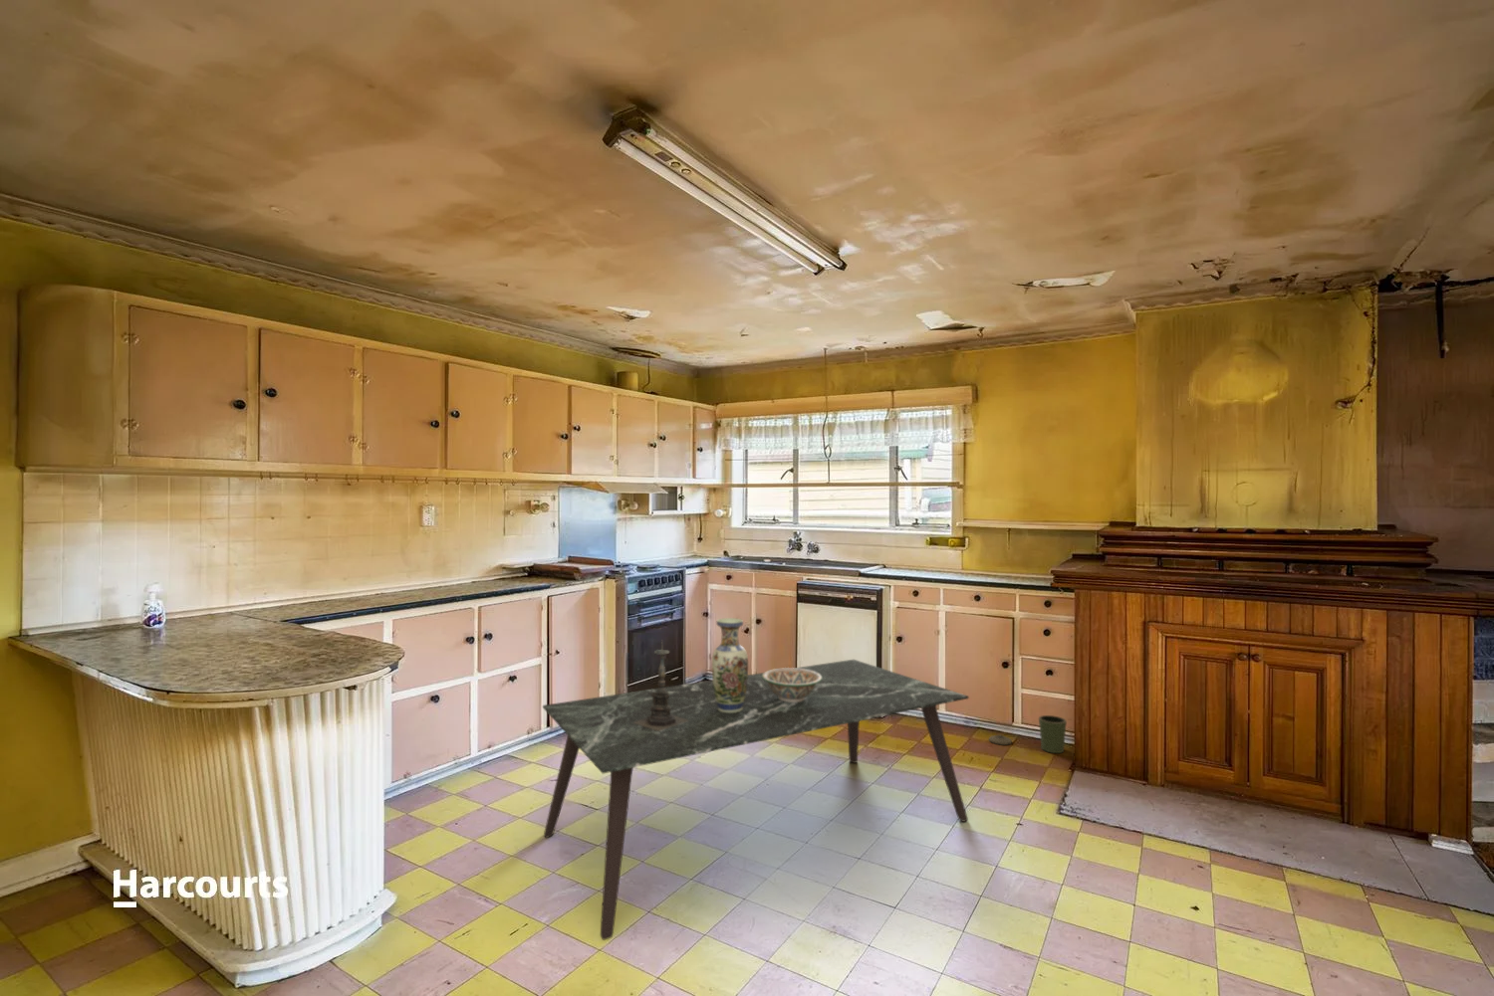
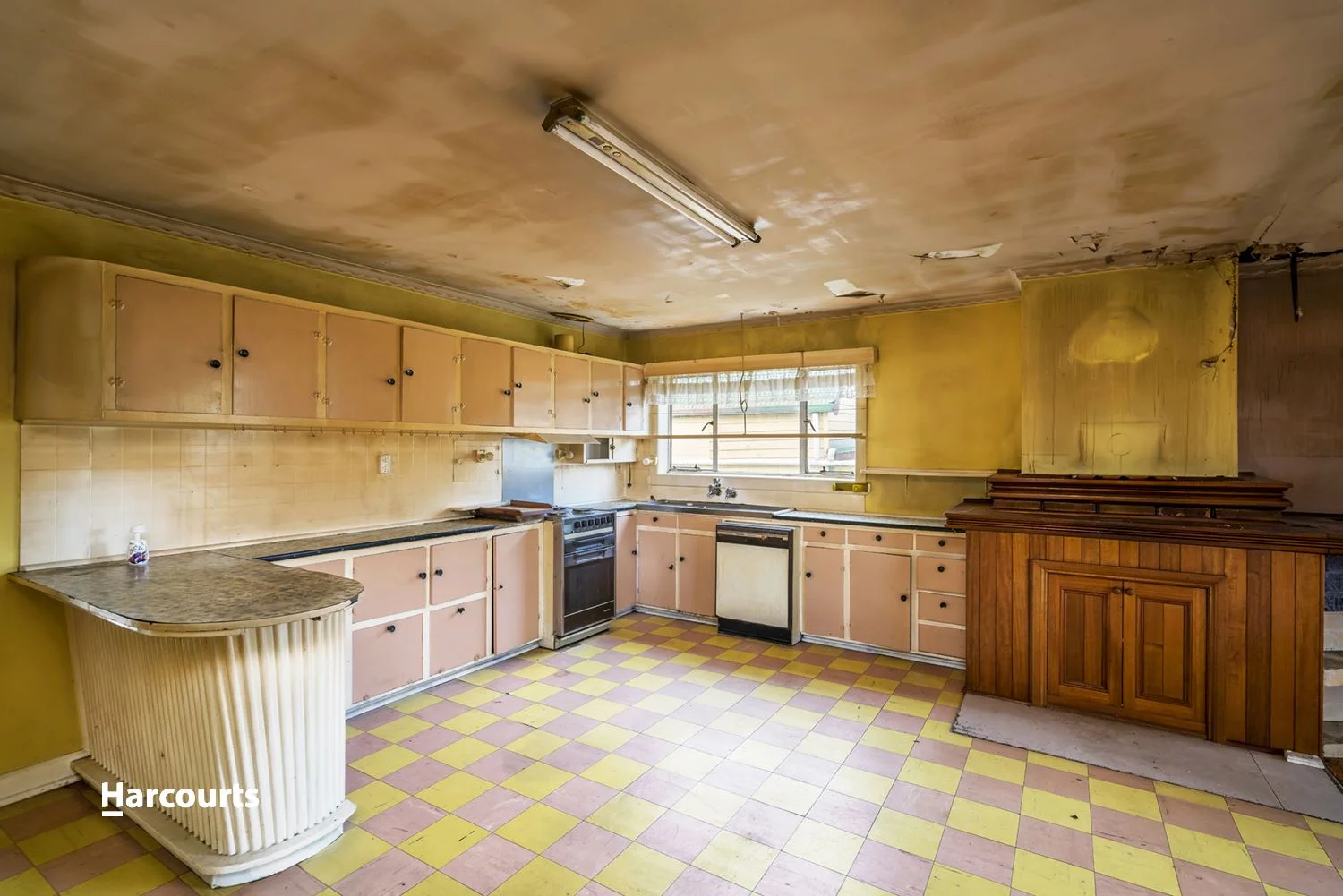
- dining table [542,659,970,942]
- candle holder [633,640,690,731]
- decorative bowl [762,667,822,703]
- trash can [988,715,1068,754]
- vase [711,617,749,714]
